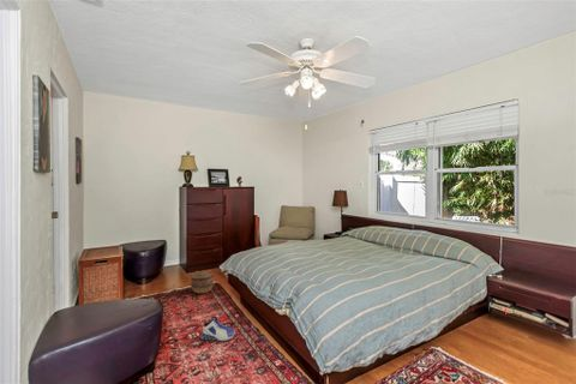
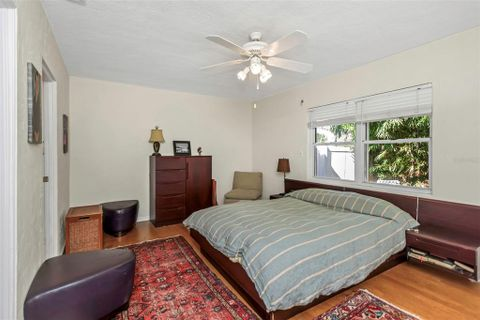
- sneaker [200,316,236,342]
- basket [190,270,215,294]
